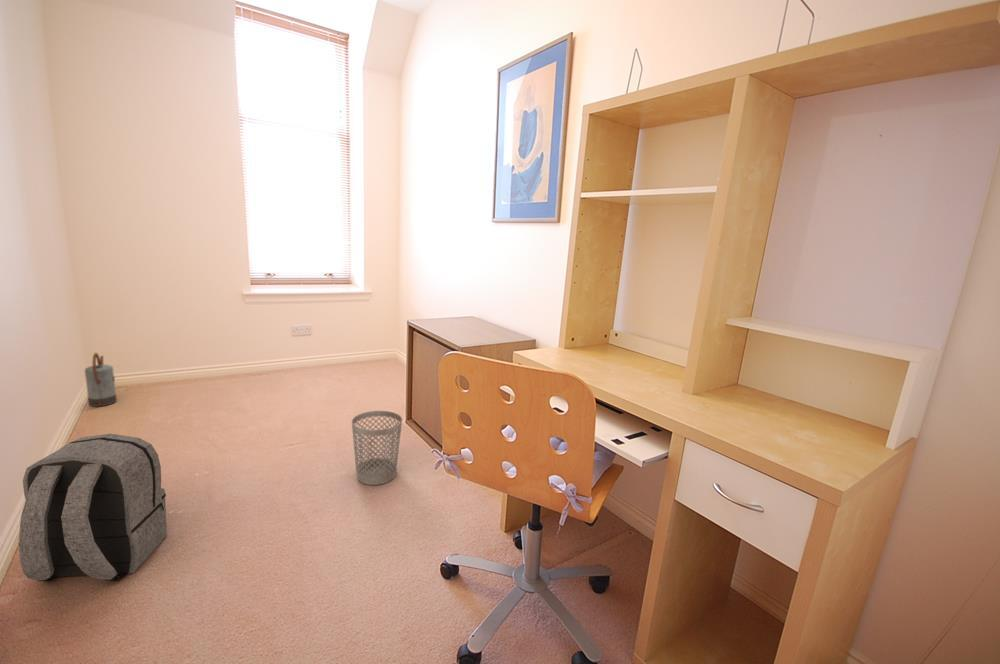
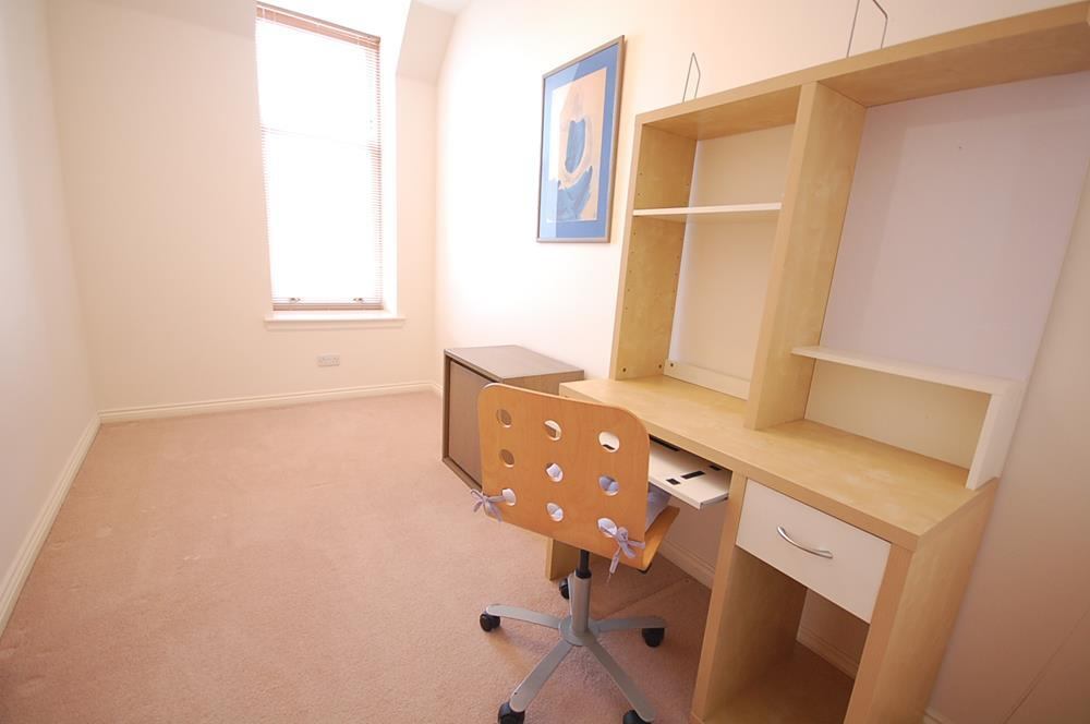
- watering can [84,352,118,408]
- backpack [18,433,168,583]
- wastebasket [351,410,403,486]
